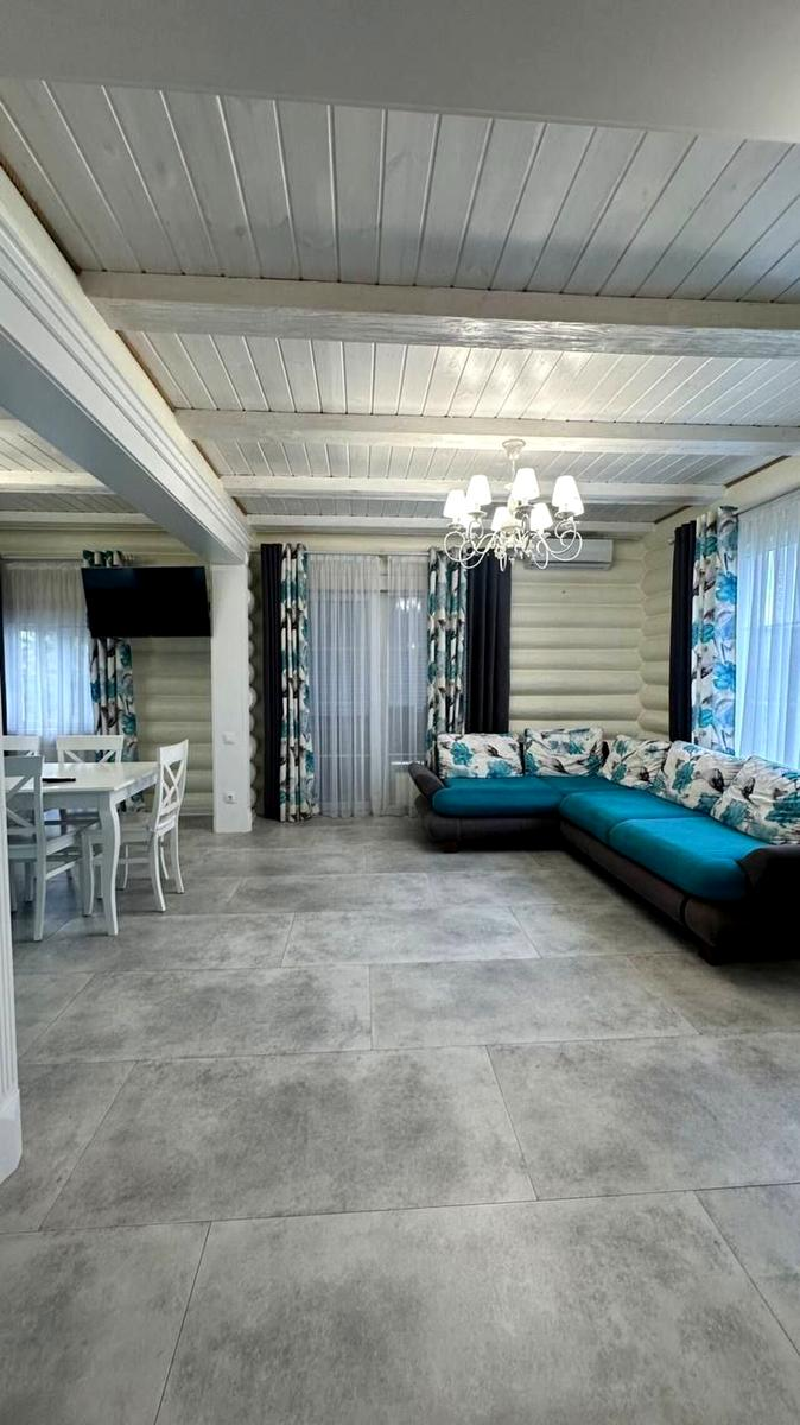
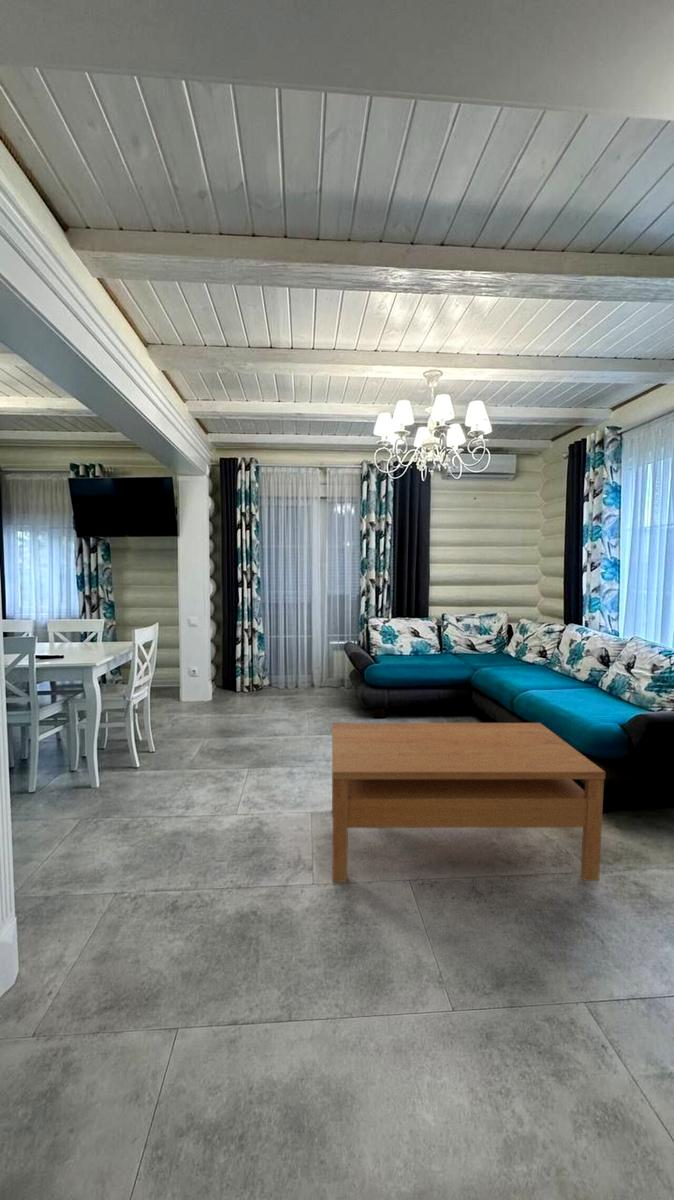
+ coffee table [331,722,606,883]
